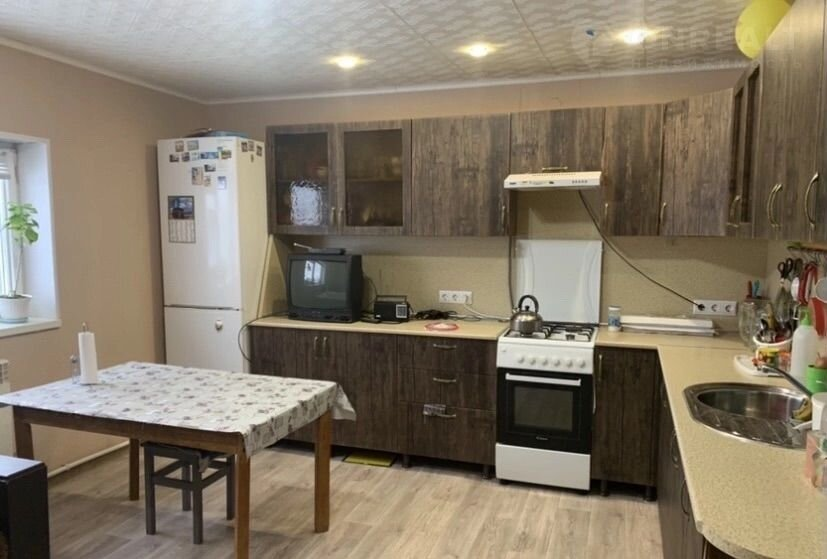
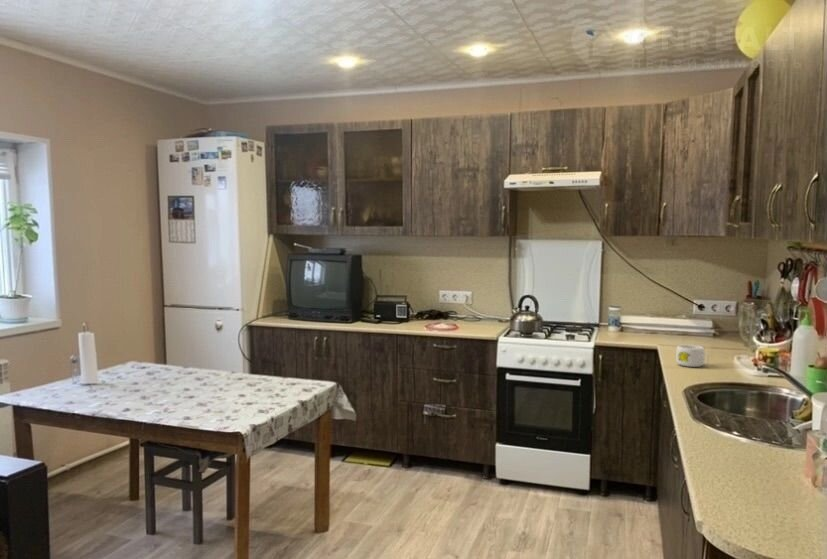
+ mug [675,344,710,368]
